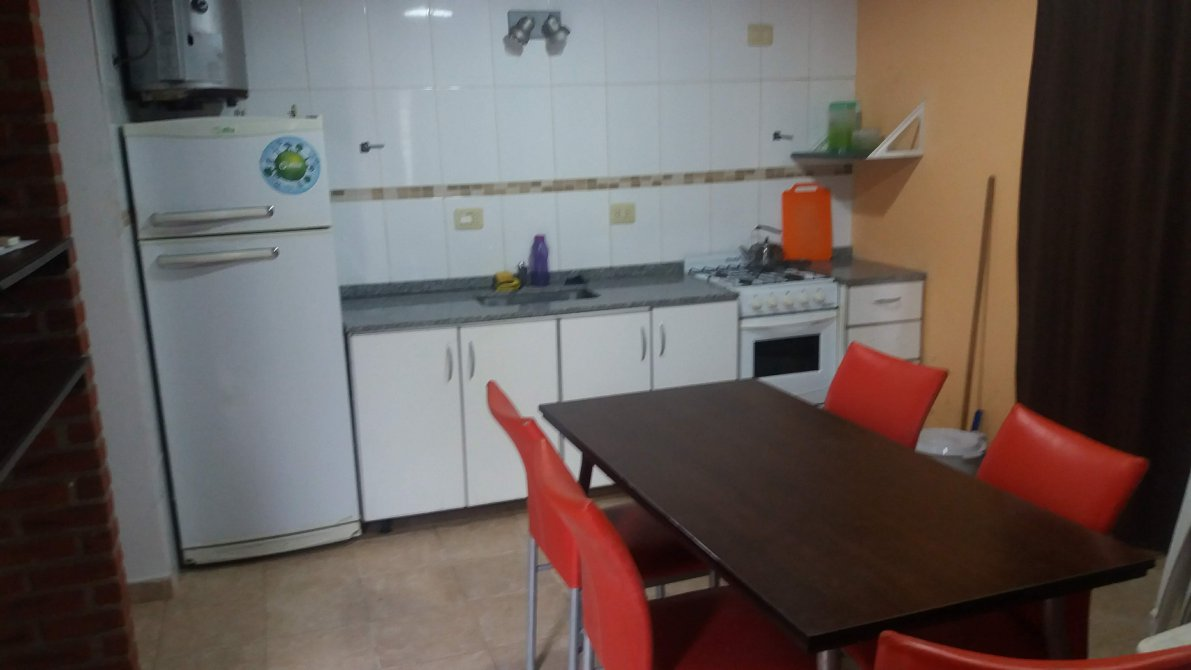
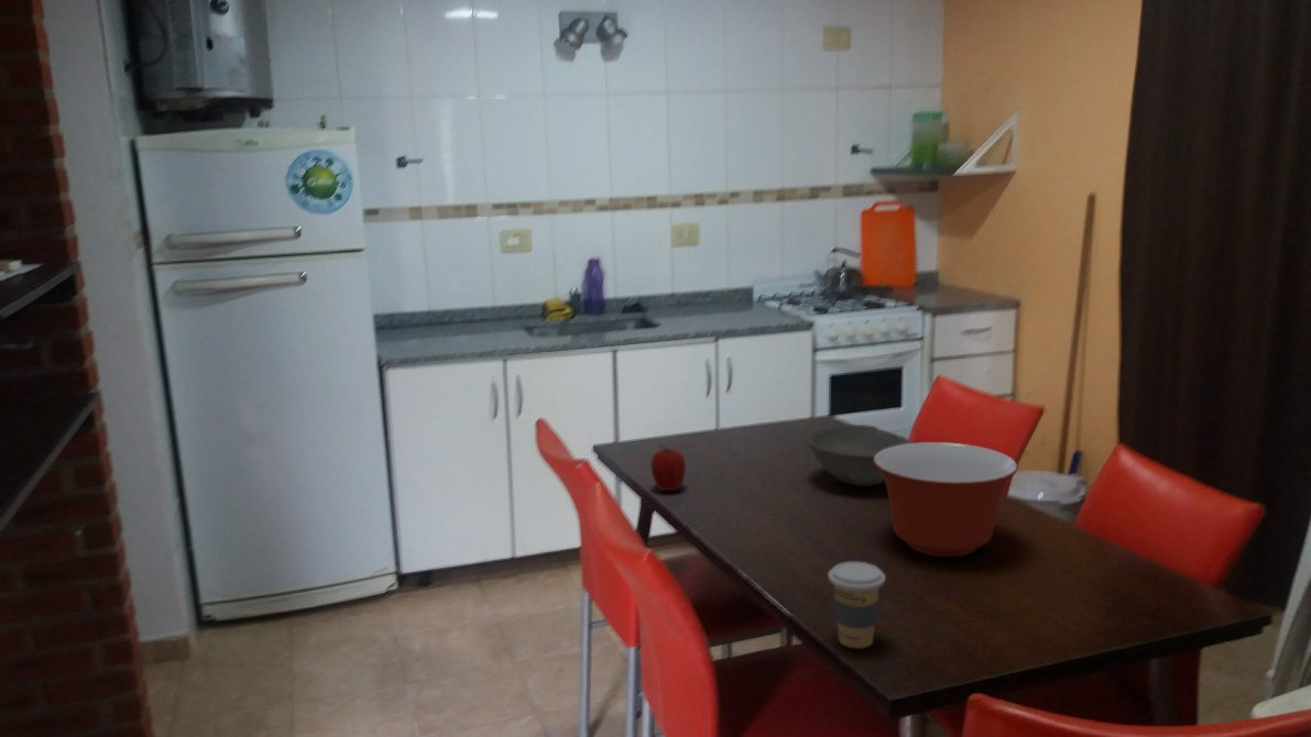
+ bowl [806,424,914,487]
+ mixing bowl [874,441,1019,558]
+ fruit [649,443,687,492]
+ coffee cup [827,561,886,649]
